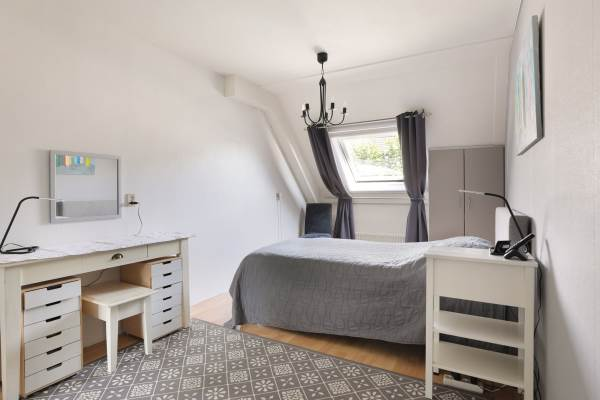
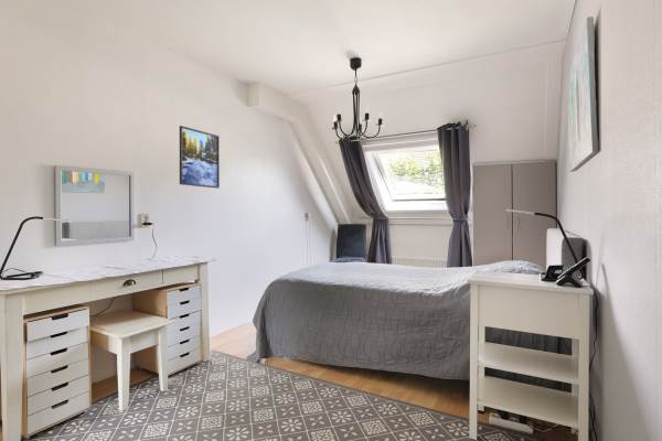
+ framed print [179,125,221,190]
